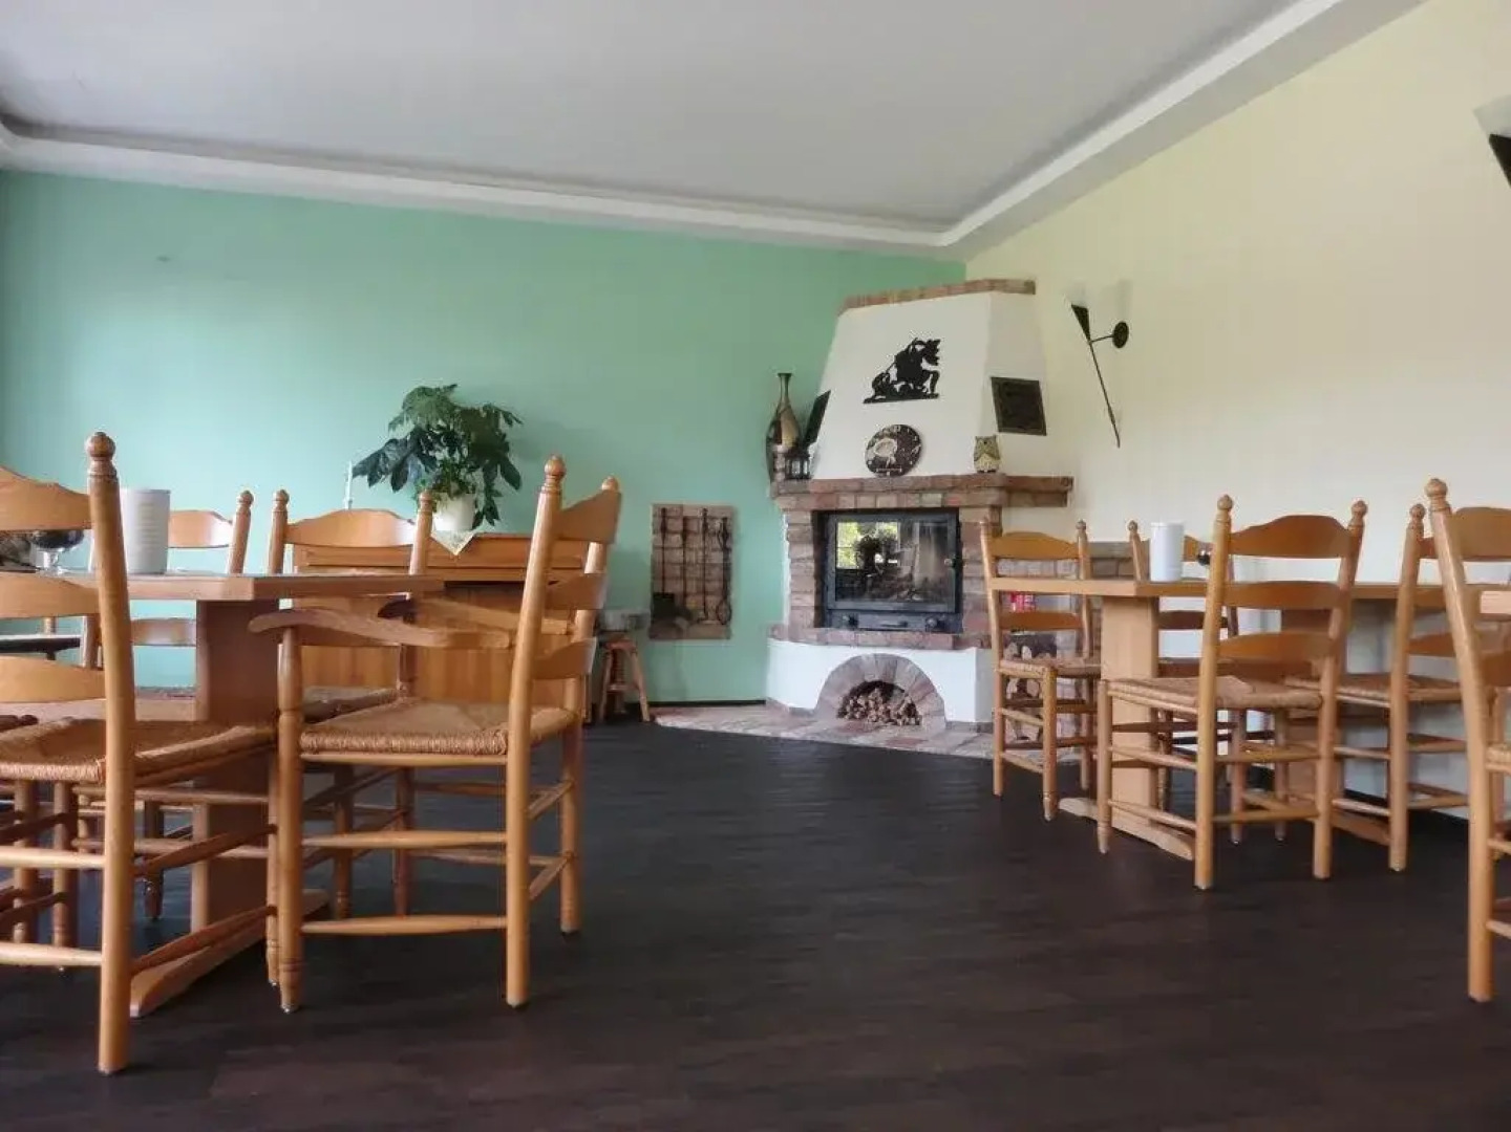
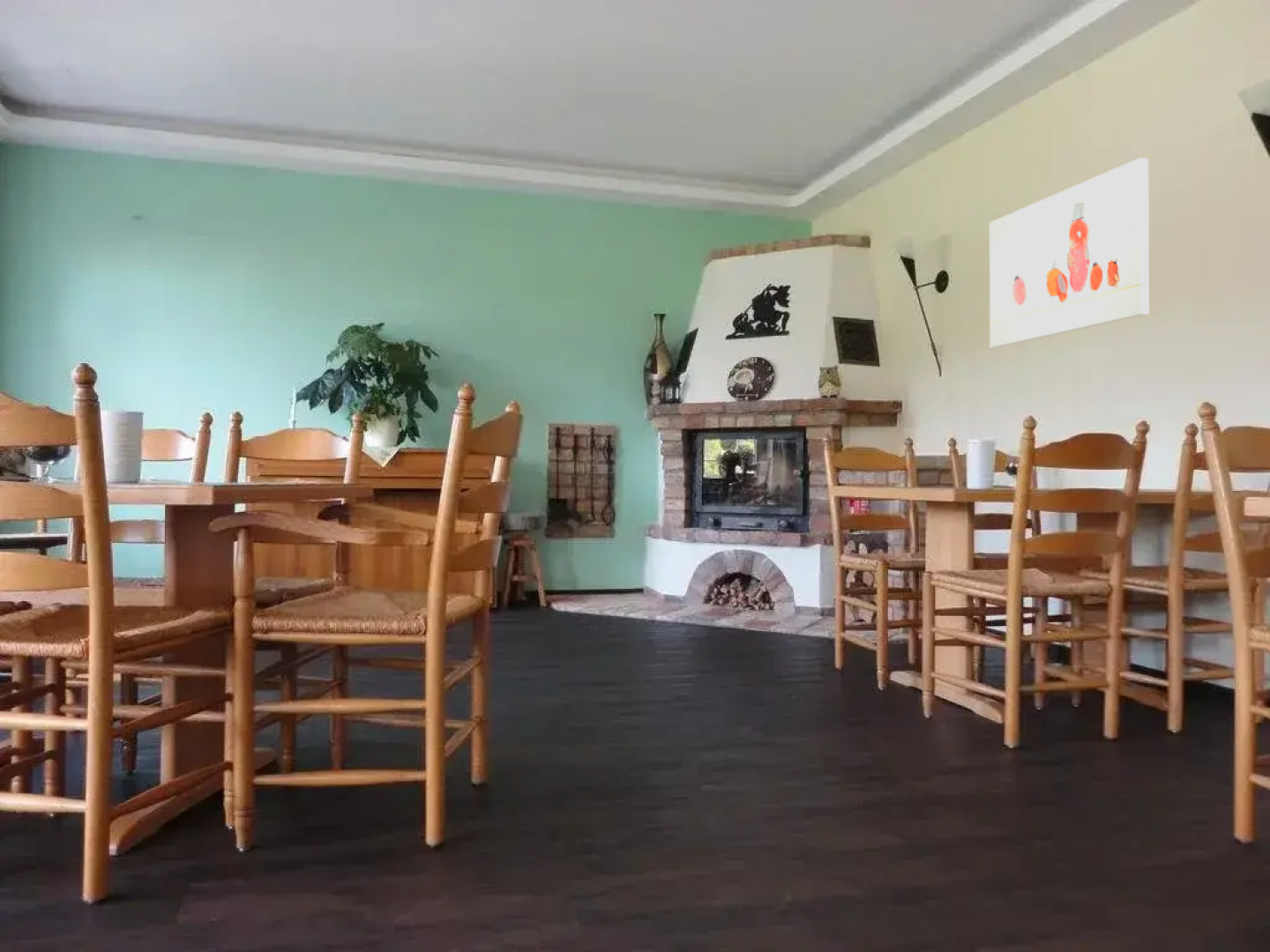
+ wall art [989,157,1150,349]
